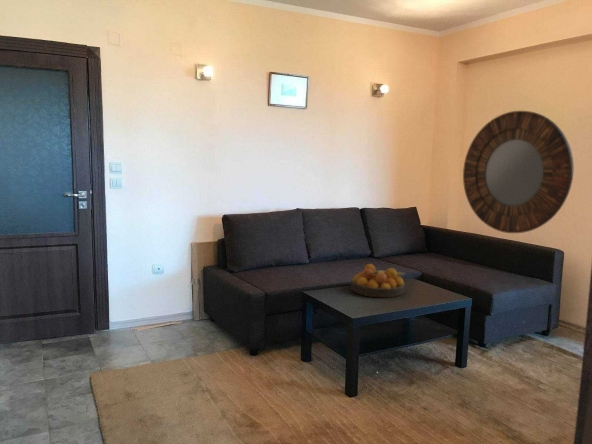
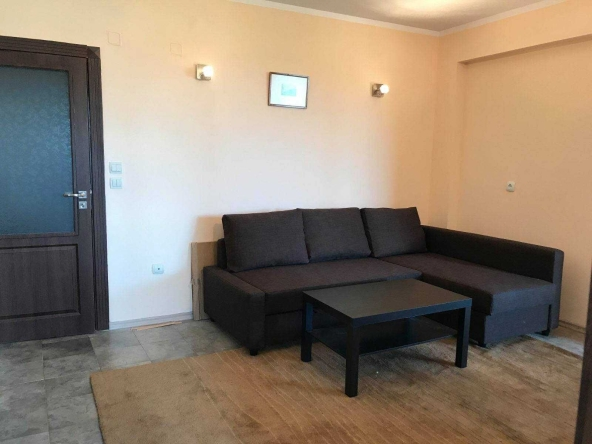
- home mirror [462,110,574,234]
- fruit bowl [350,263,406,298]
